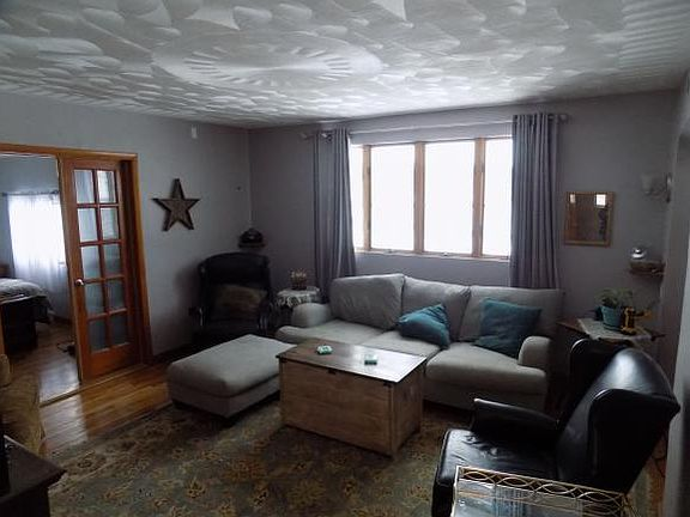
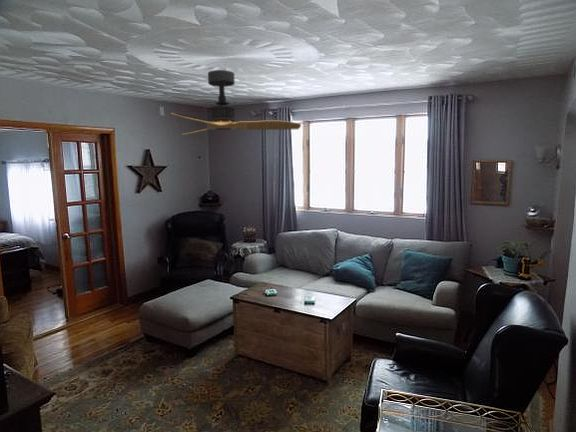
+ ceiling fan [170,69,302,136]
